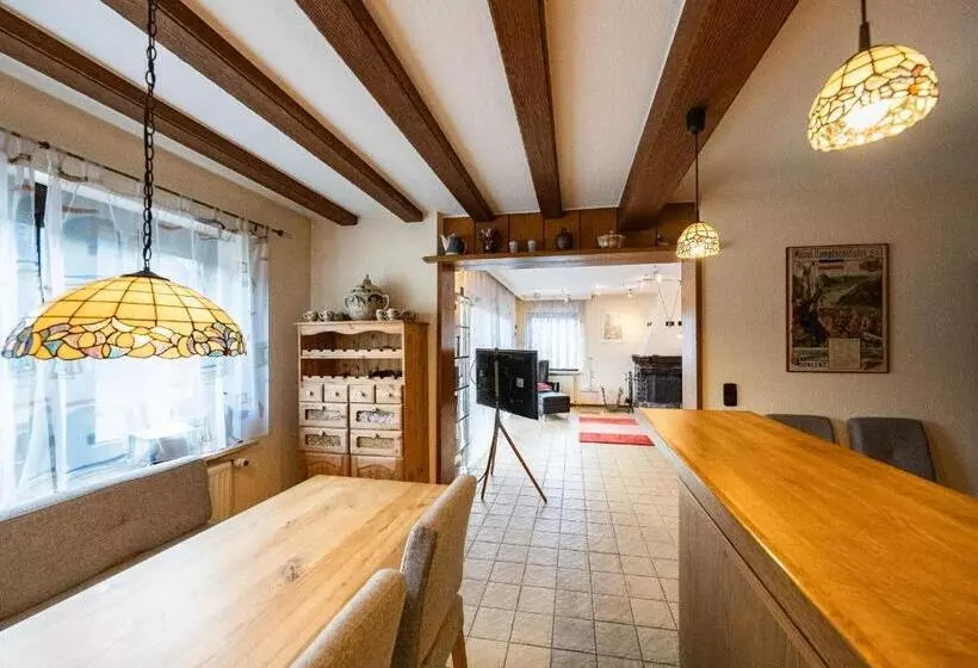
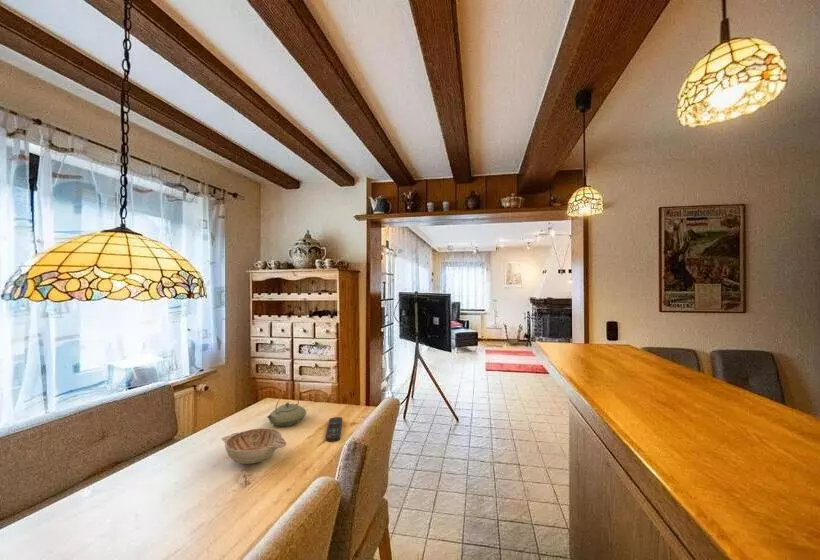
+ teapot [266,391,307,427]
+ decorative bowl [220,427,287,465]
+ remote control [325,416,343,443]
